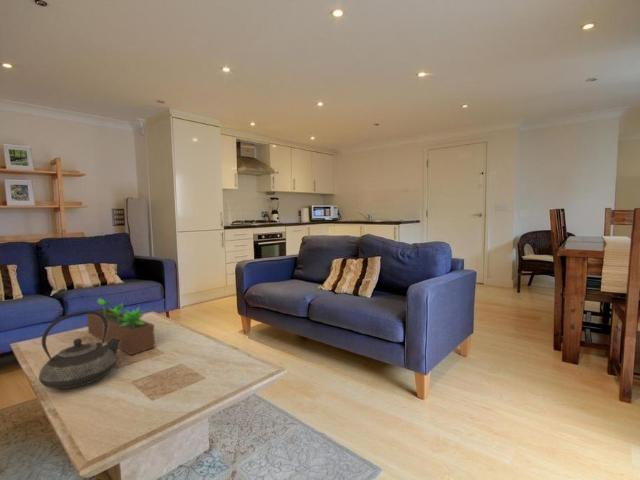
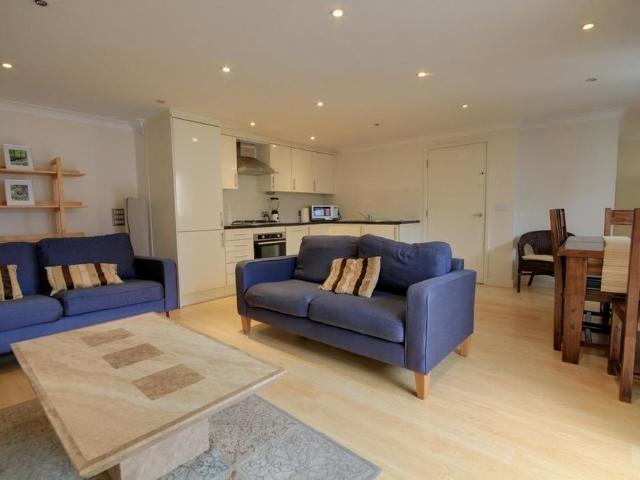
- teapot [38,310,120,390]
- succulent planter [86,297,156,356]
